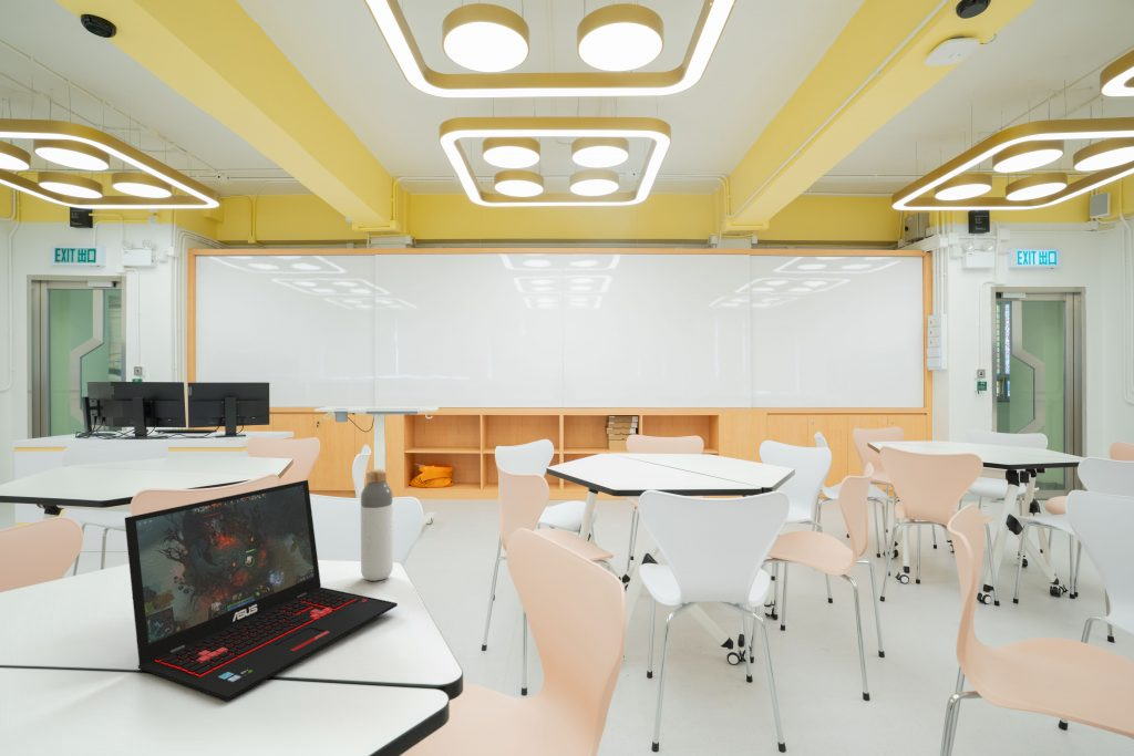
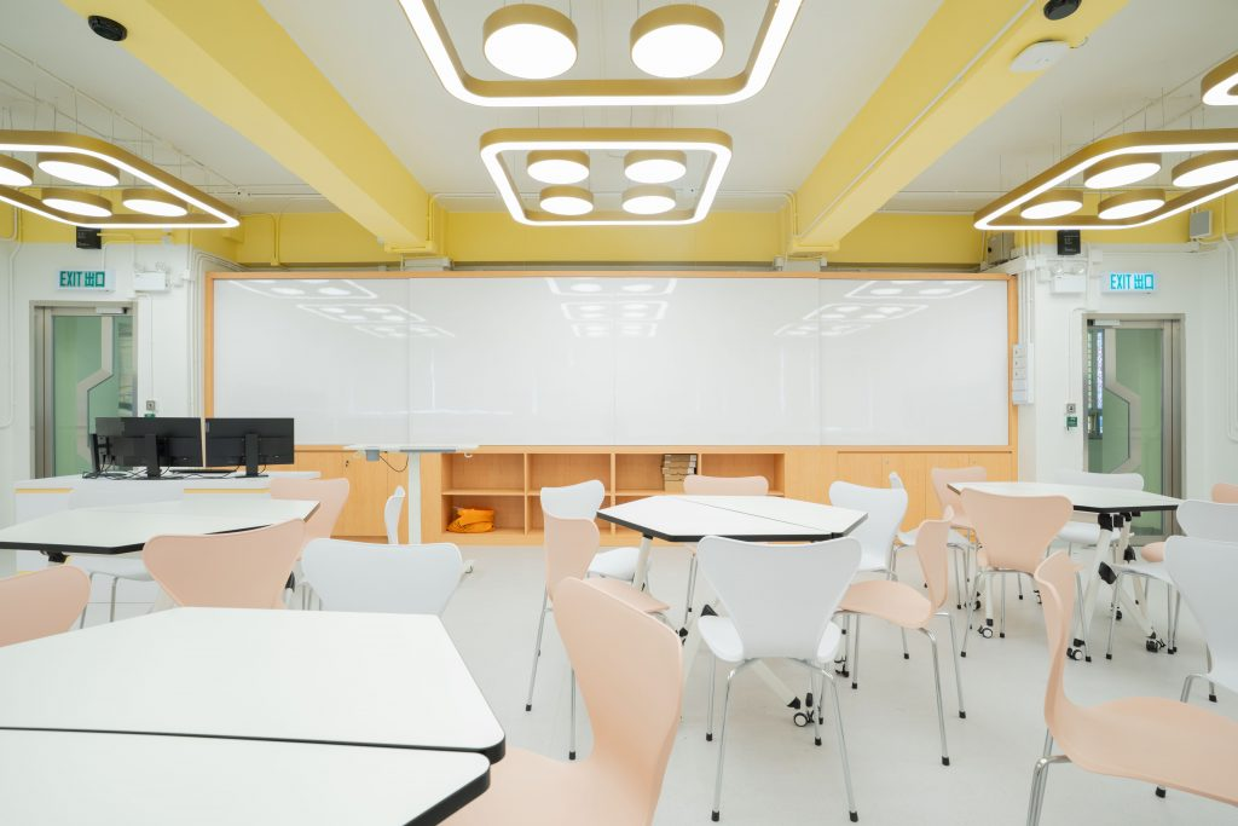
- bottle [360,468,394,582]
- laptop [124,479,399,702]
